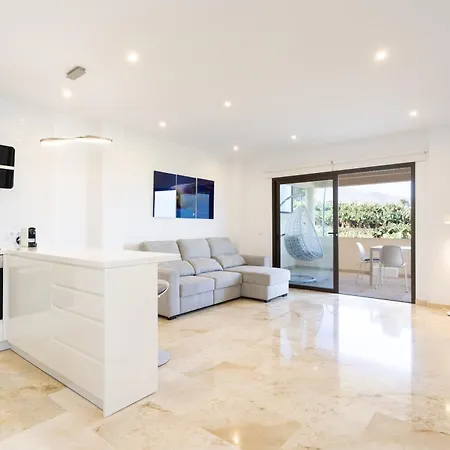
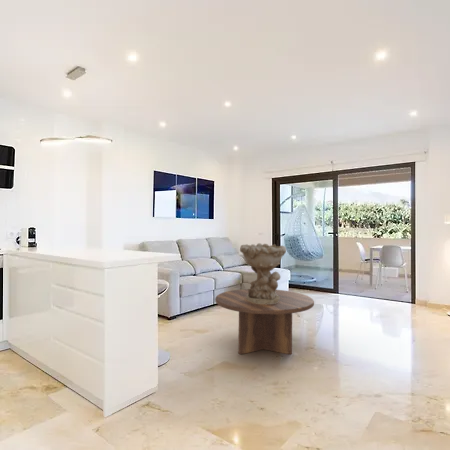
+ decorative bowl [239,242,287,305]
+ coffee table [214,288,315,355]
